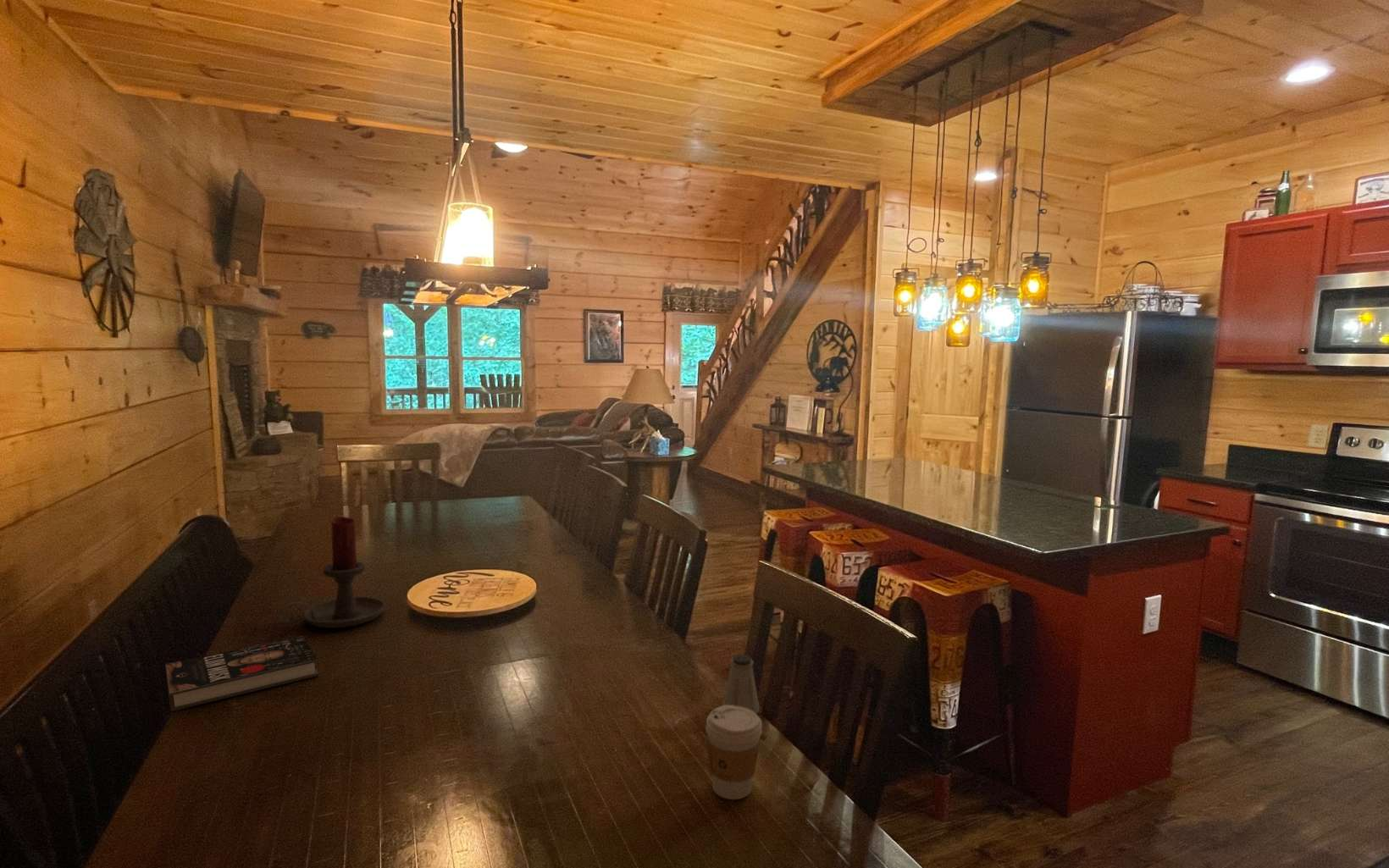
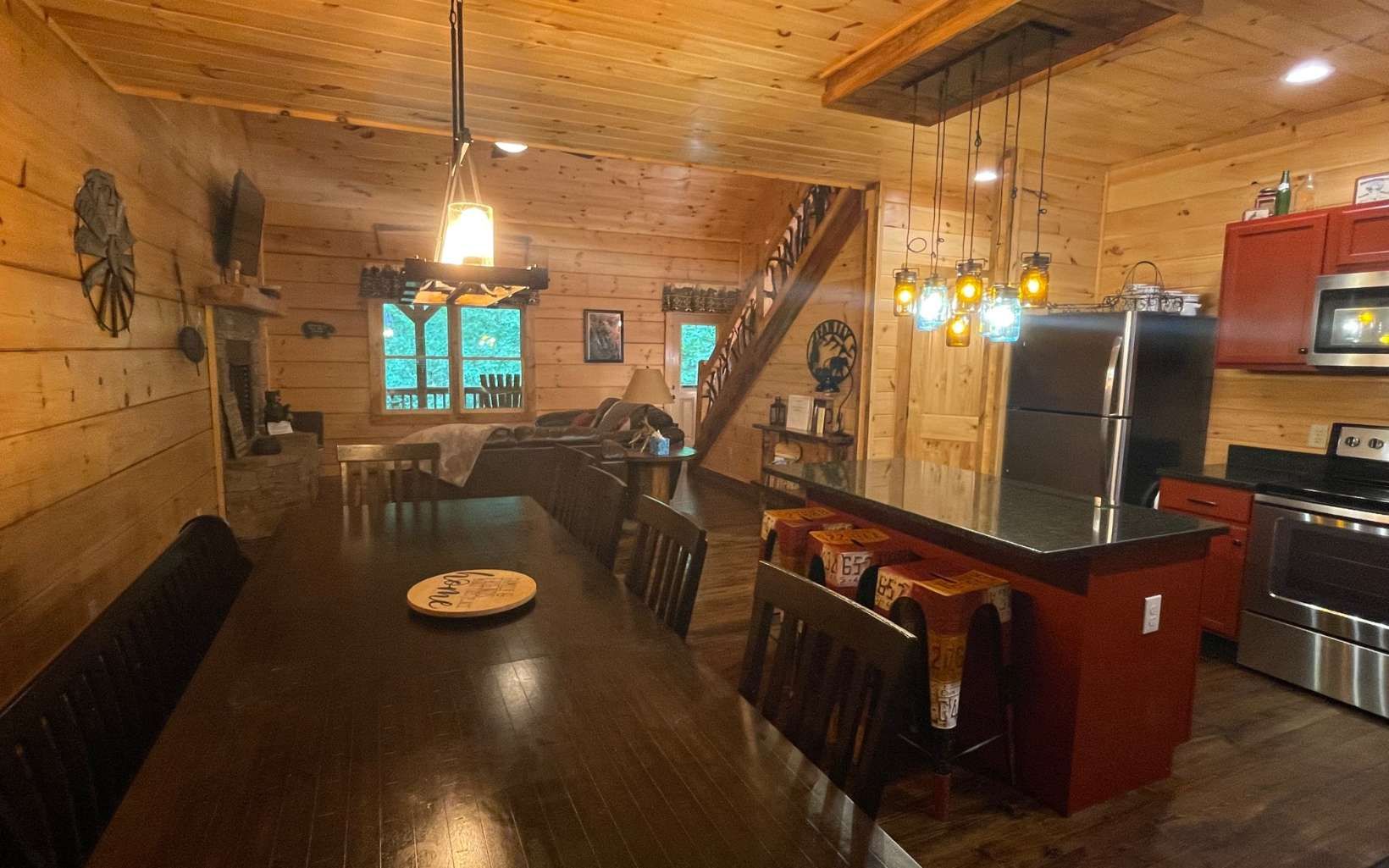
- candle holder [278,516,386,629]
- book [165,635,319,712]
- saltshaker [722,653,760,715]
- coffee cup [705,705,763,800]
